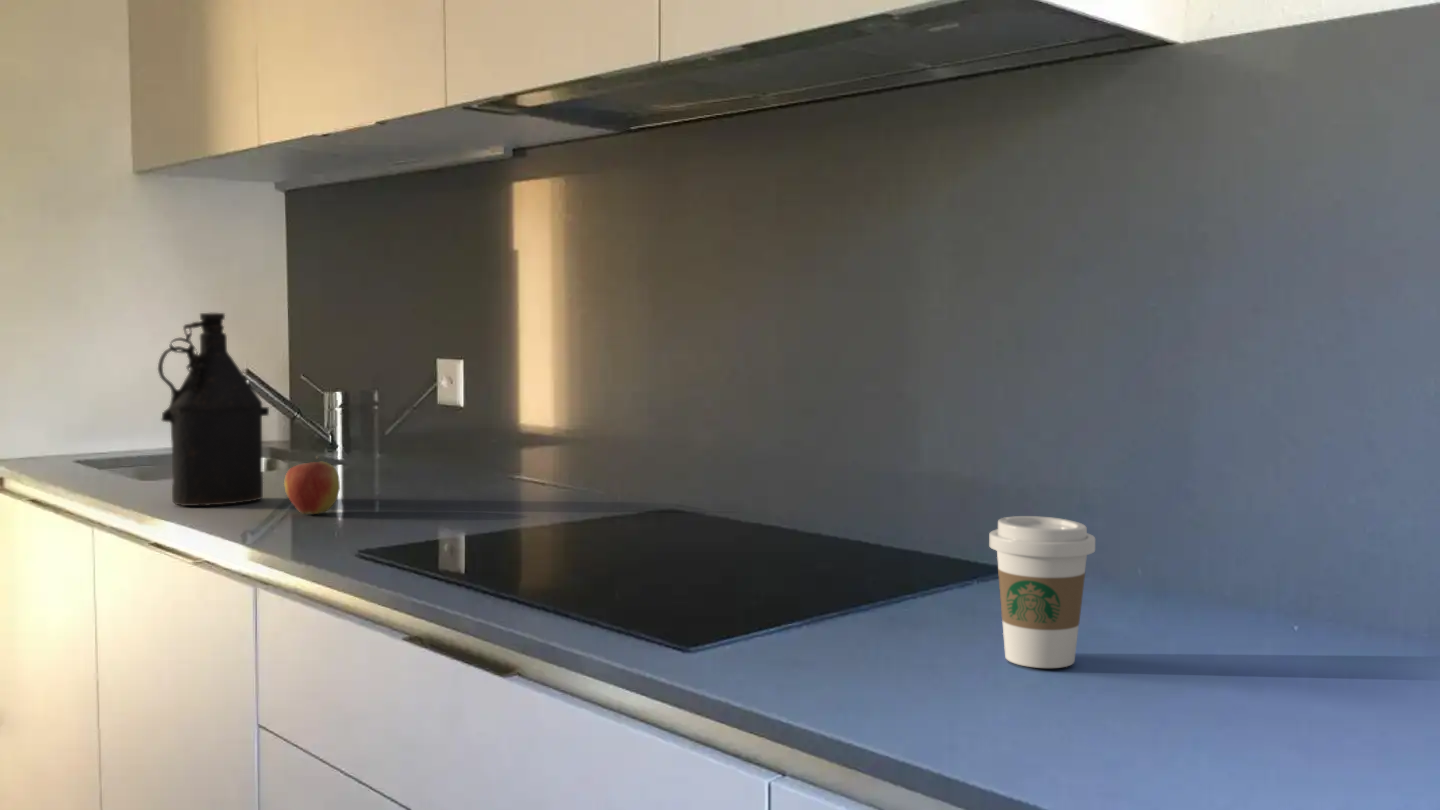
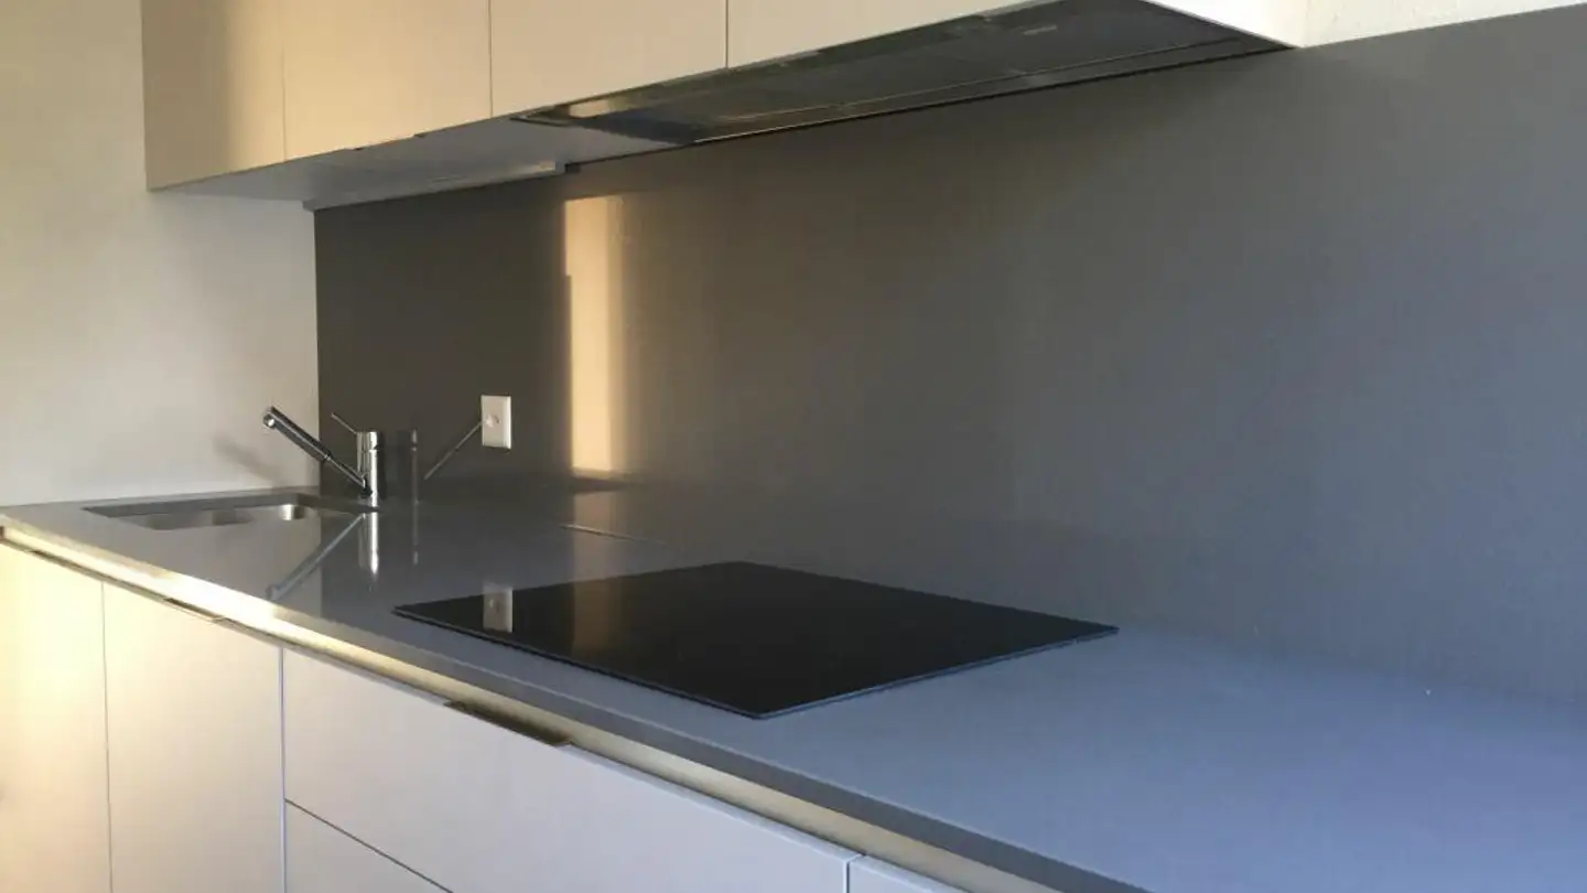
- coffee cup [988,515,1096,669]
- bottle [157,312,270,507]
- apple [283,455,341,515]
